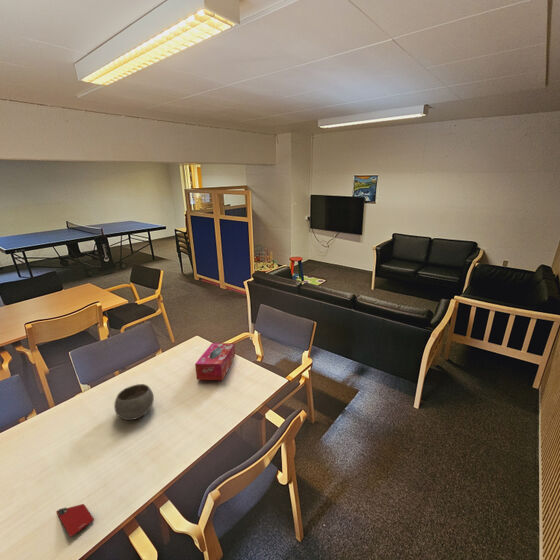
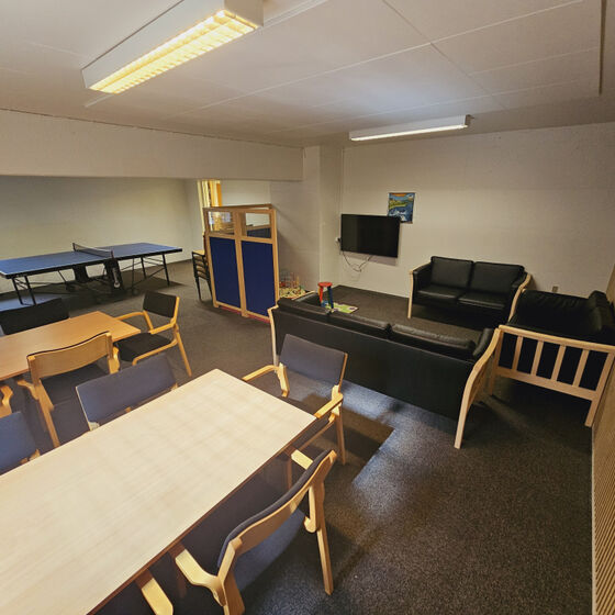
- bowl [113,383,155,421]
- smartphone [55,503,95,538]
- tissue box [194,342,236,381]
